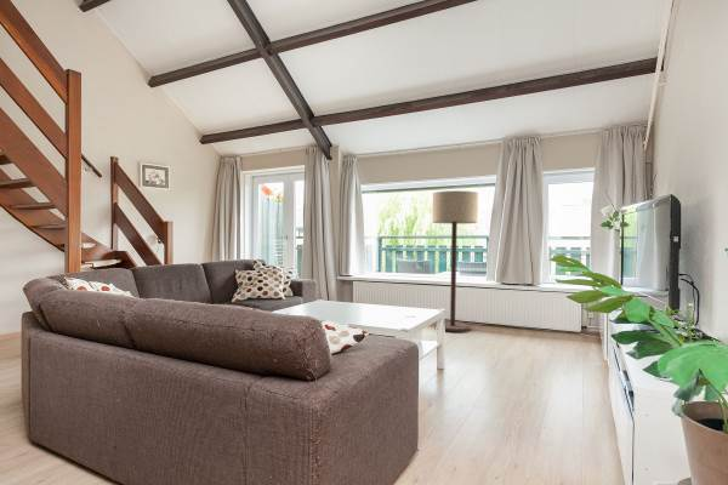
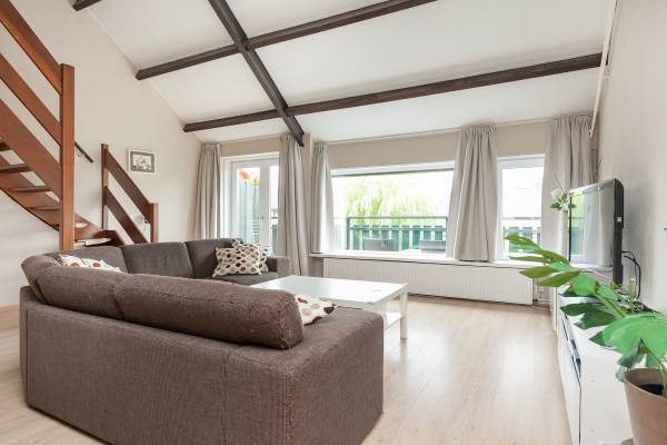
- floor lamp [431,189,479,333]
